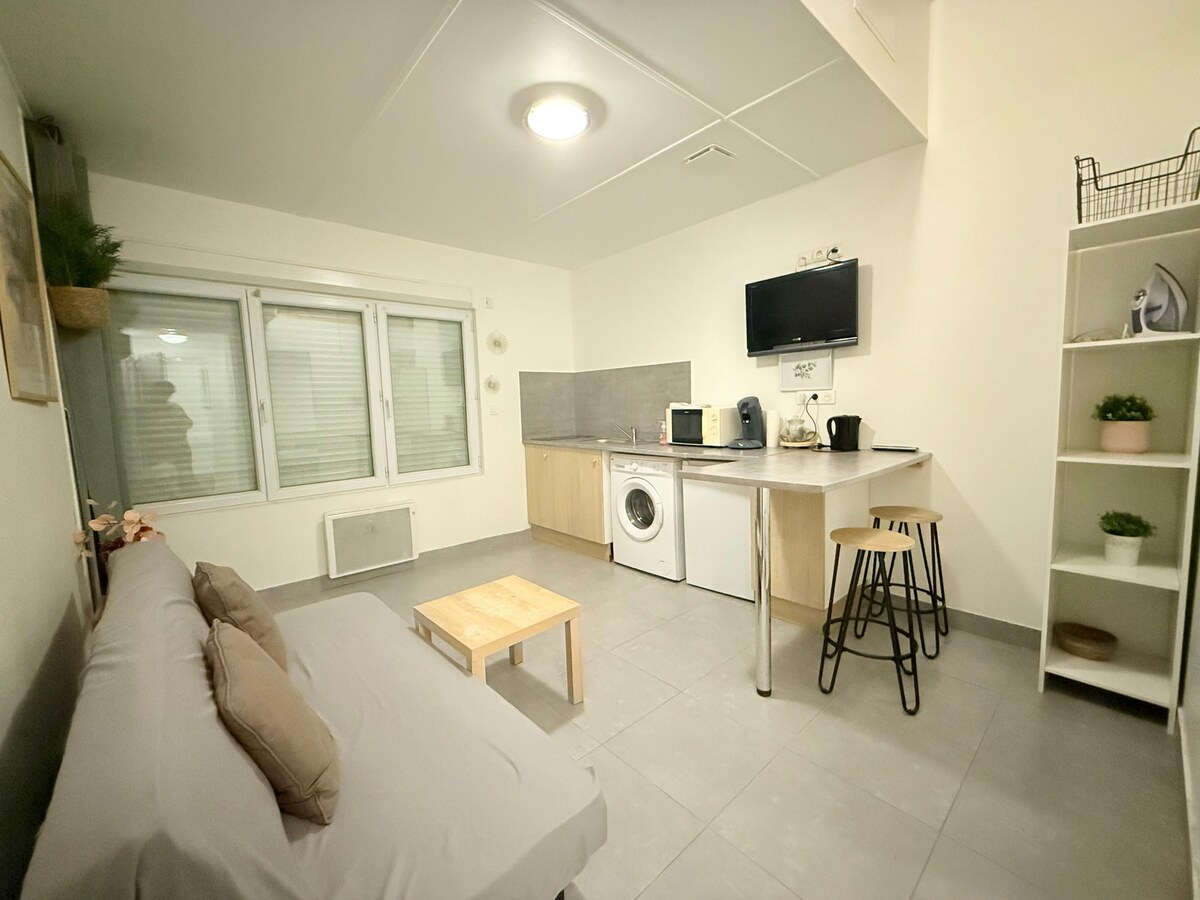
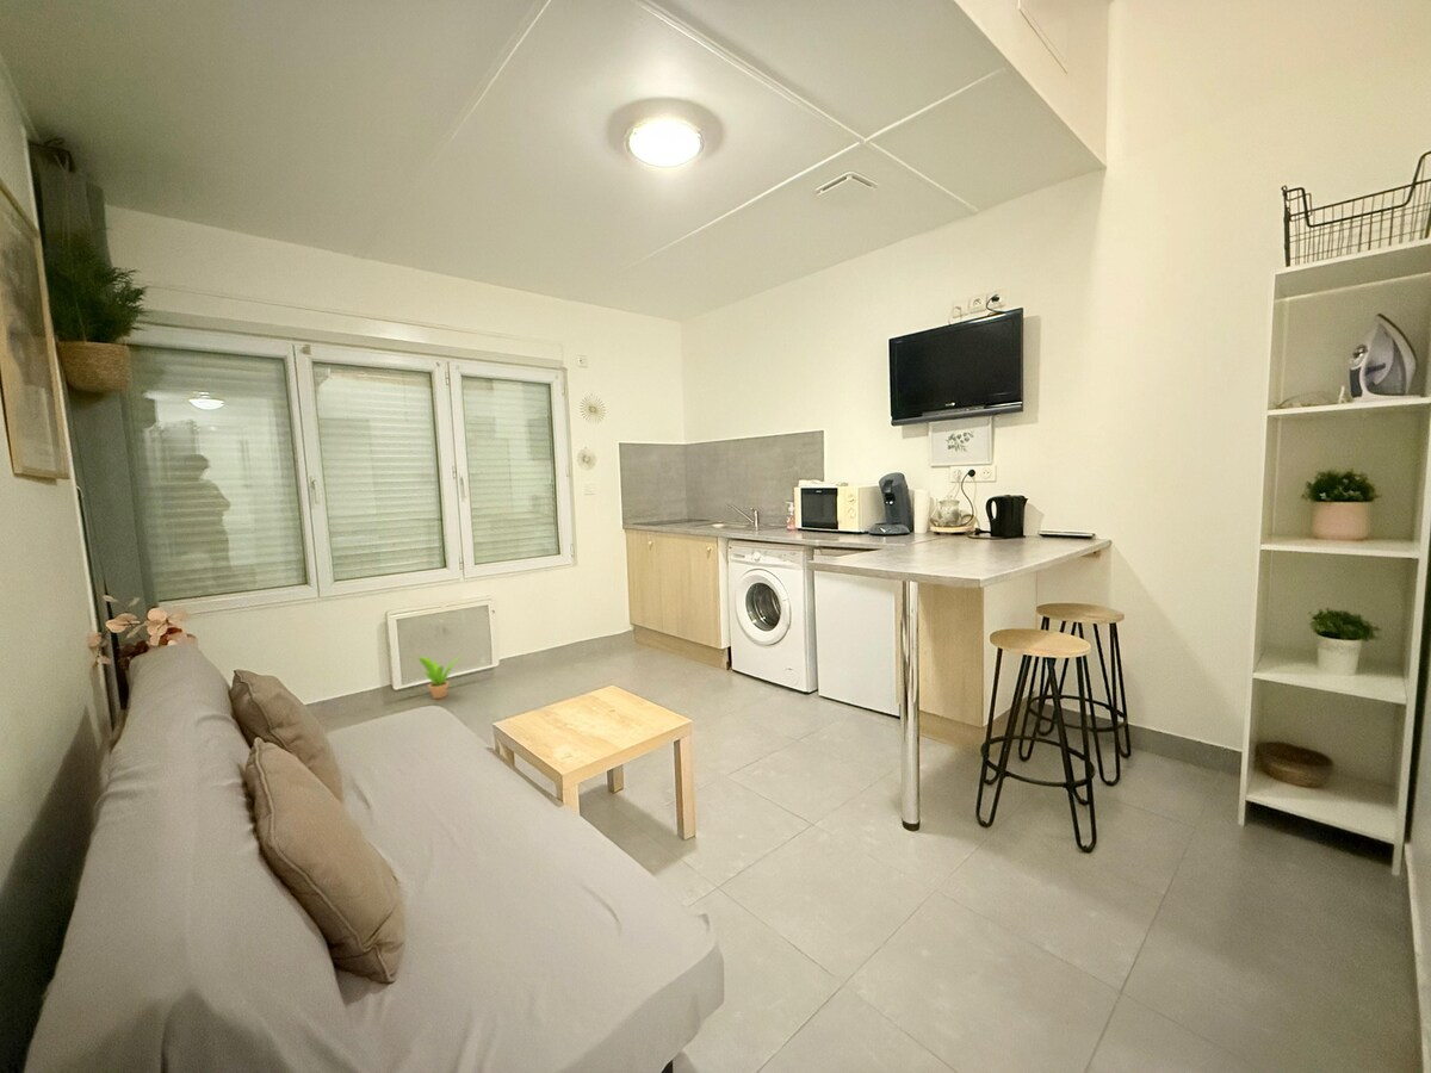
+ potted plant [417,655,461,700]
